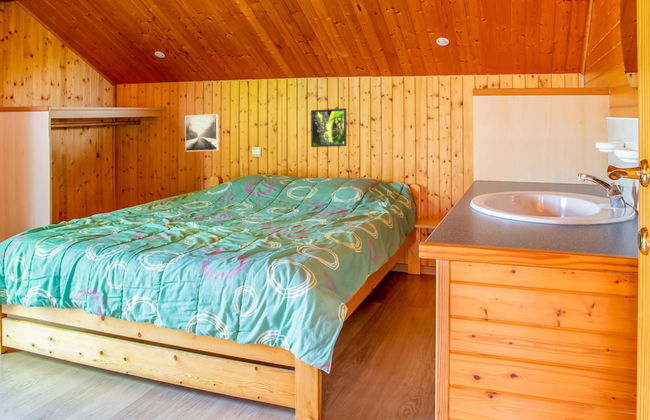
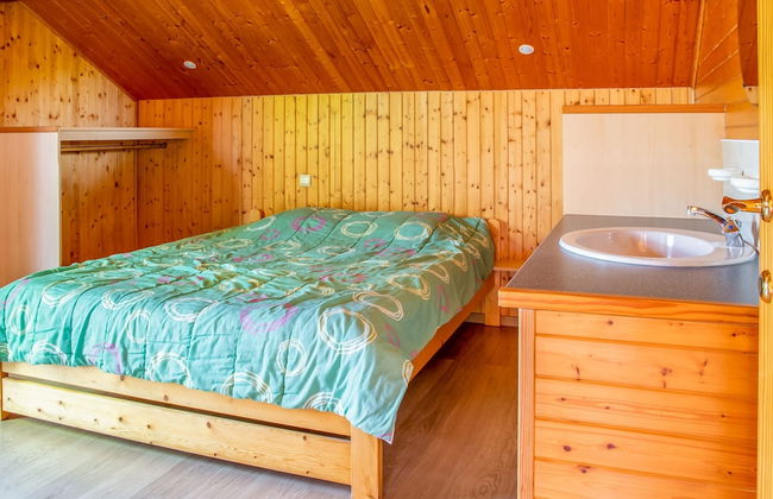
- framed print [184,113,220,152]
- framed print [310,107,347,148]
